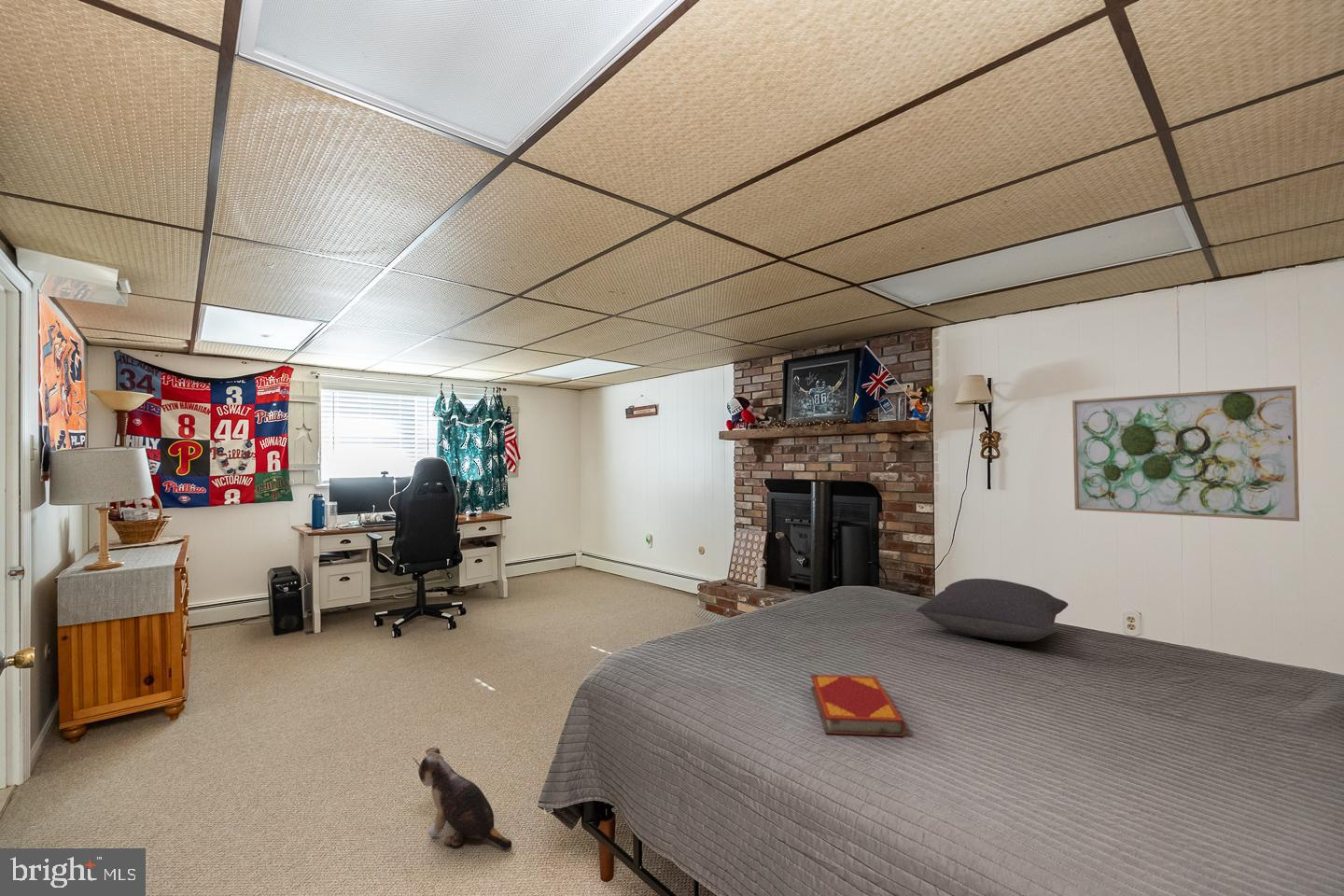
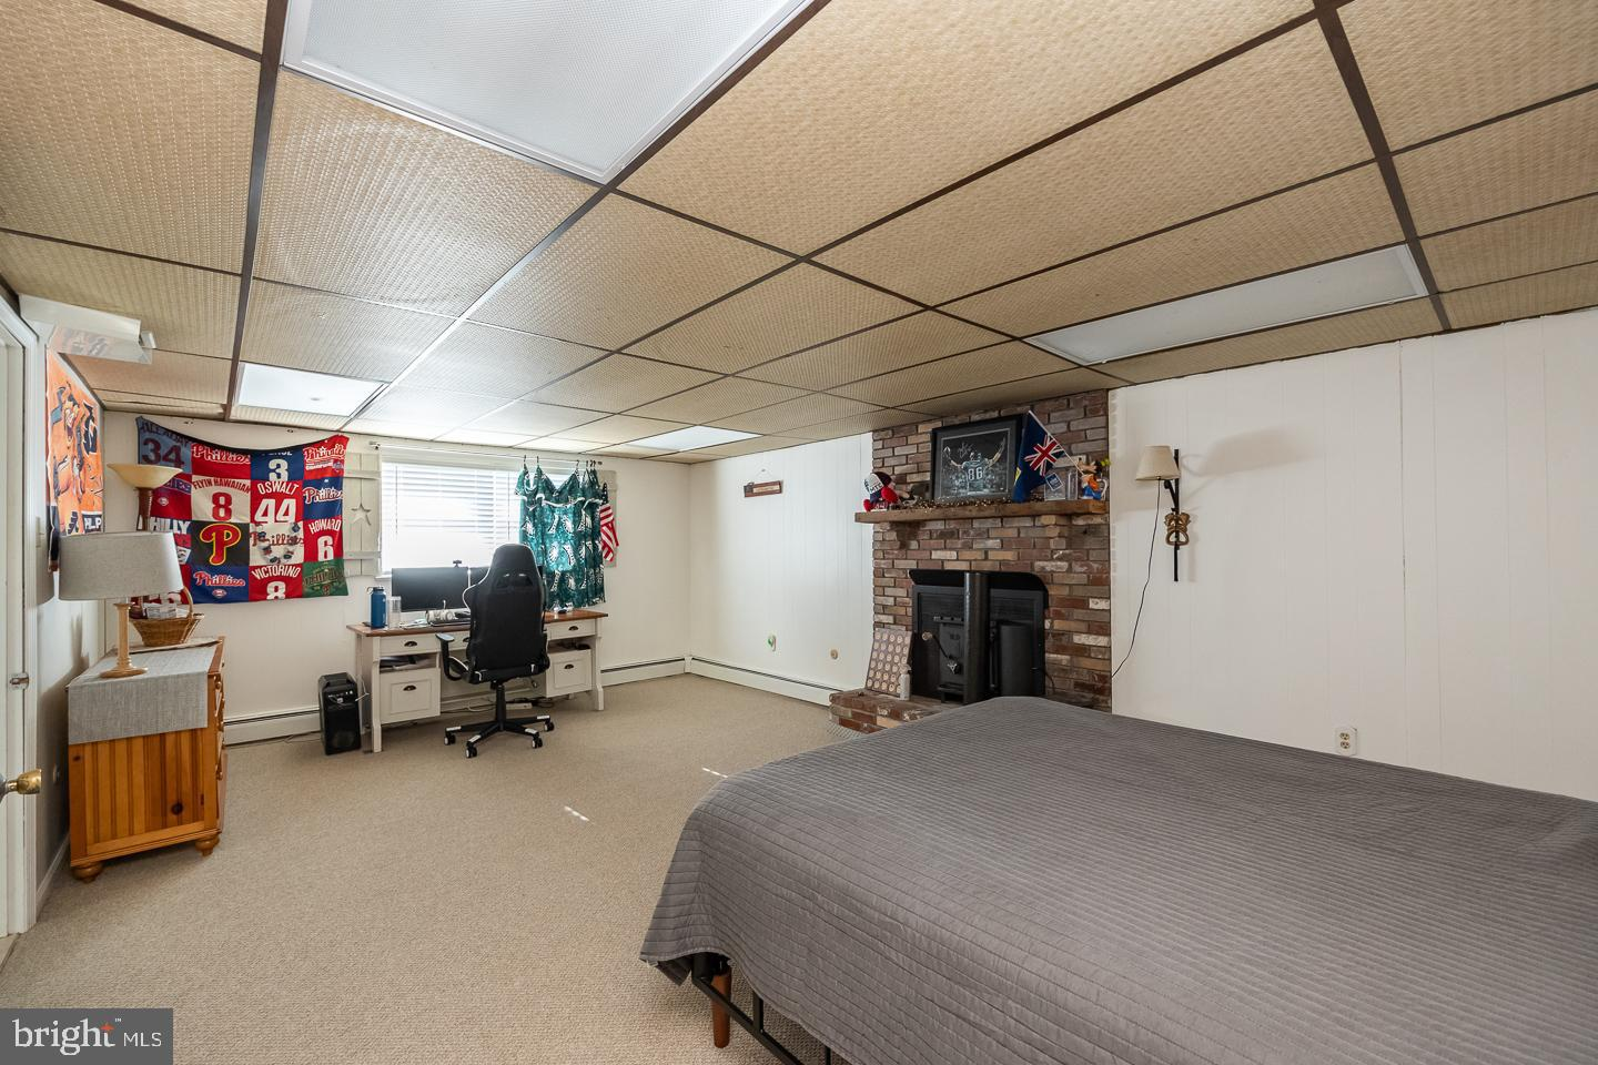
- plush toy [412,747,512,849]
- wall art [1071,385,1300,523]
- hardback book [809,674,906,737]
- pillow [916,578,1069,642]
